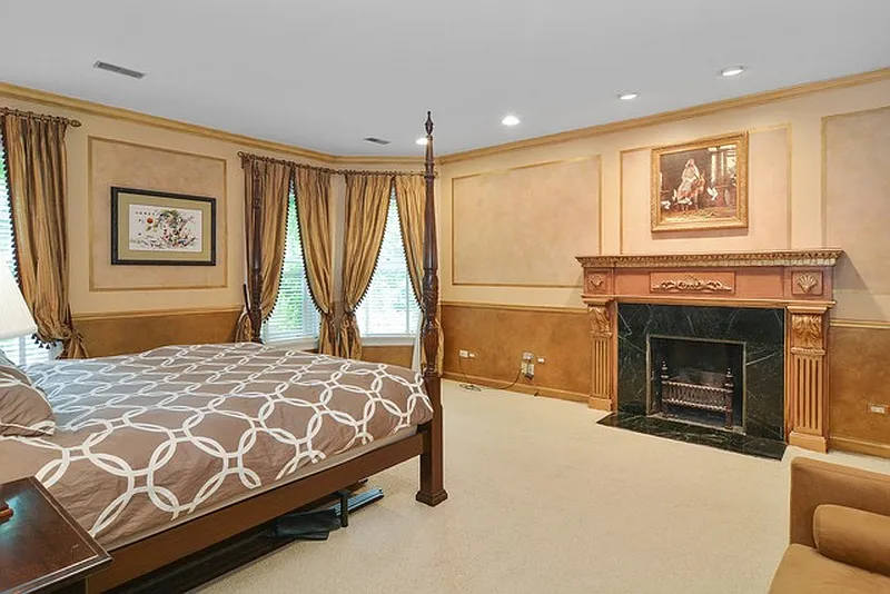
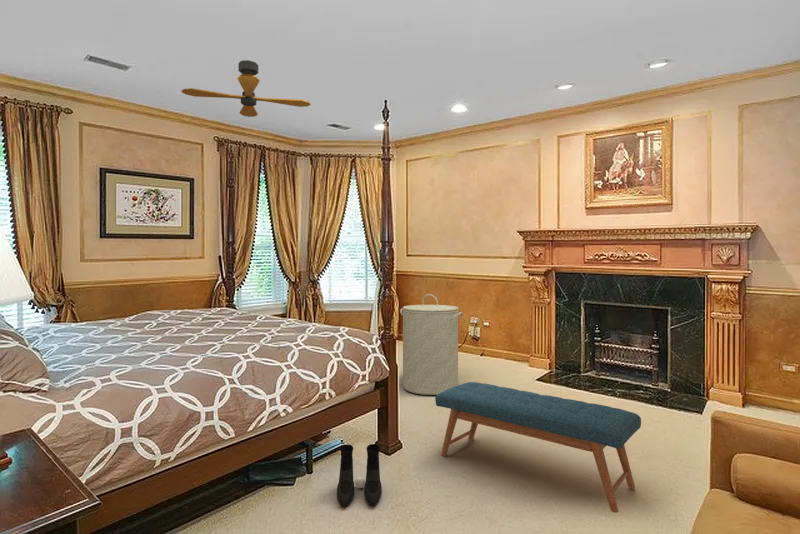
+ ceiling fan [180,59,312,118]
+ bench [434,381,642,514]
+ laundry hamper [399,293,464,396]
+ boots [336,443,383,508]
